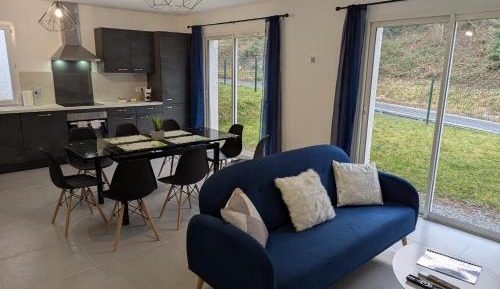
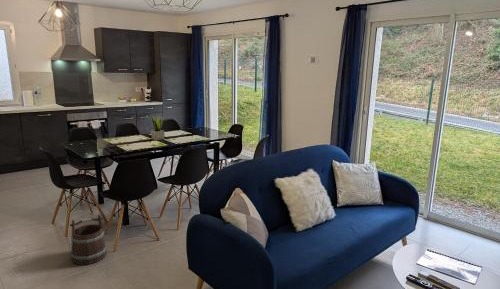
+ bucket [69,214,108,266]
